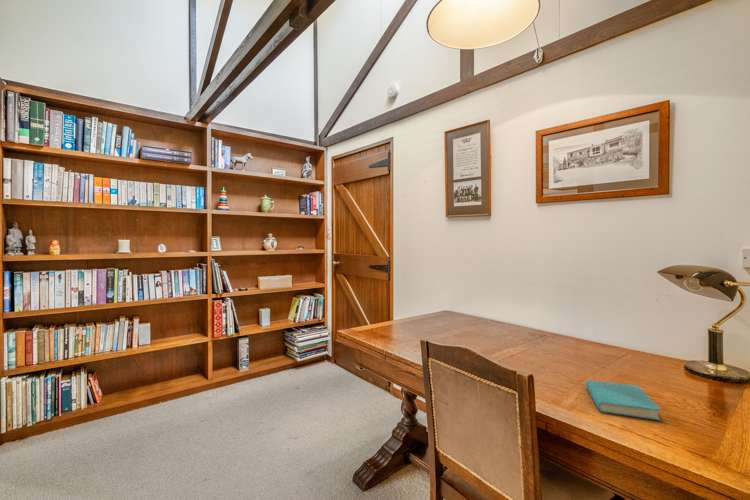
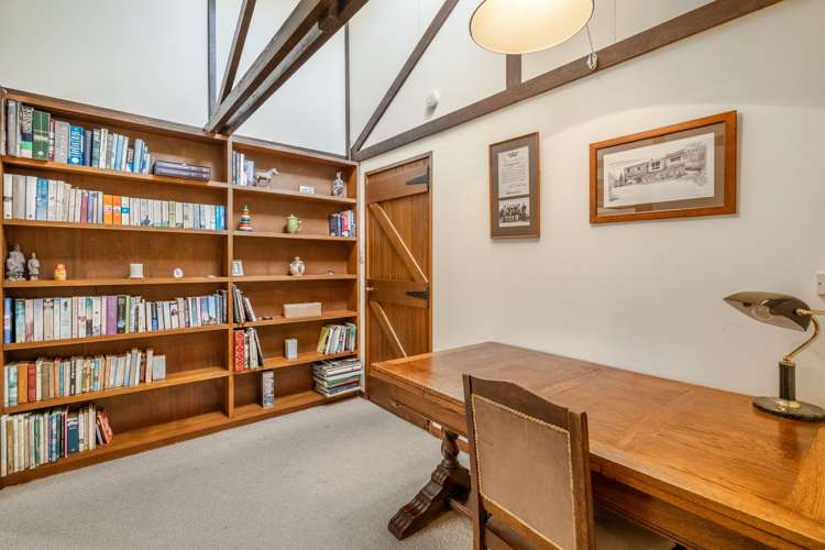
- book [585,379,662,421]
